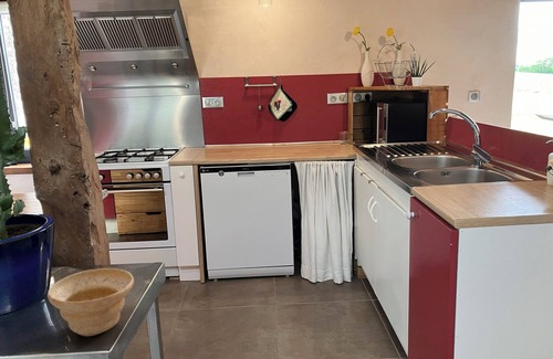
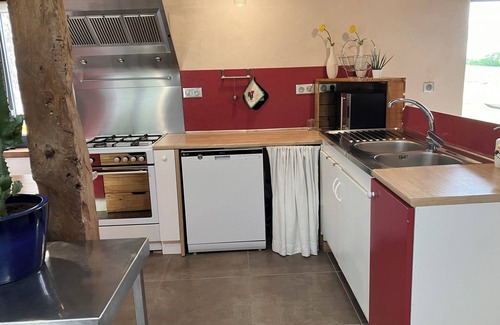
- bowl [46,267,135,337]
